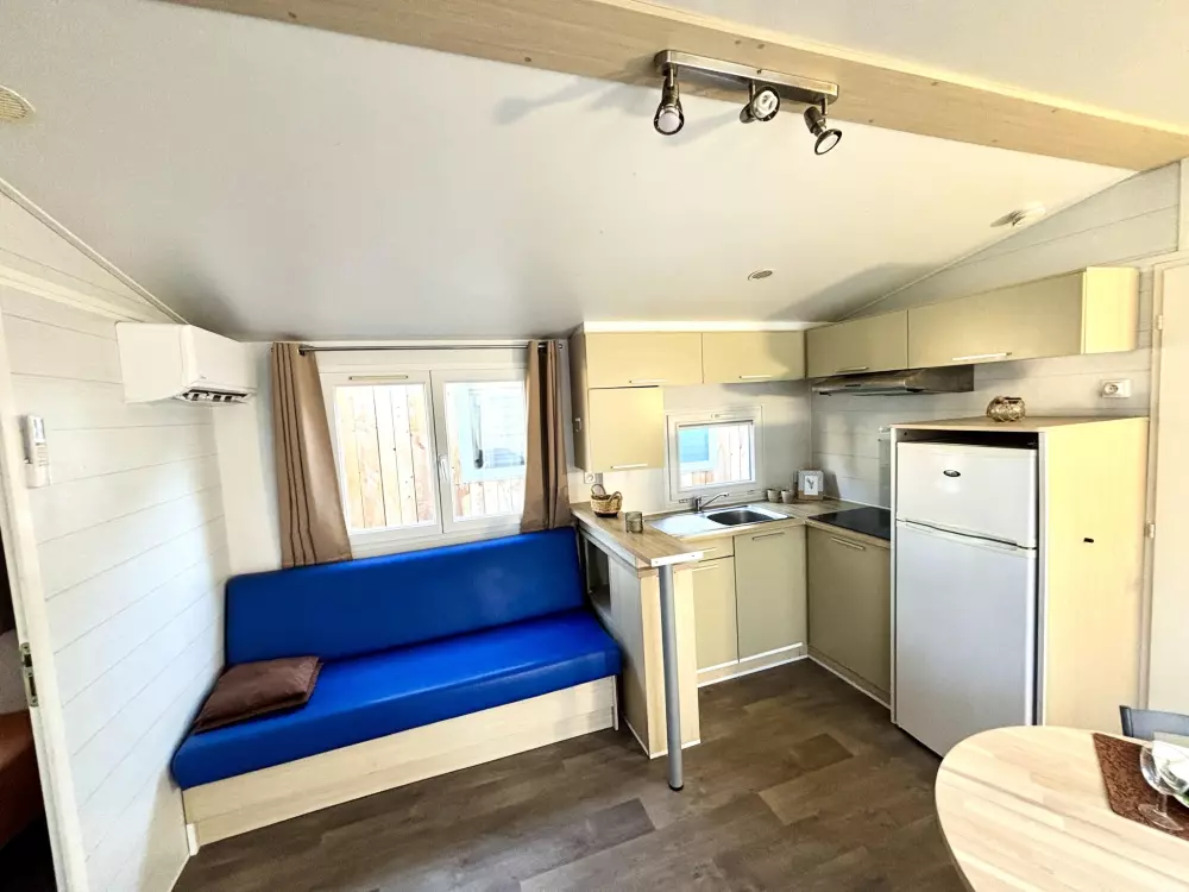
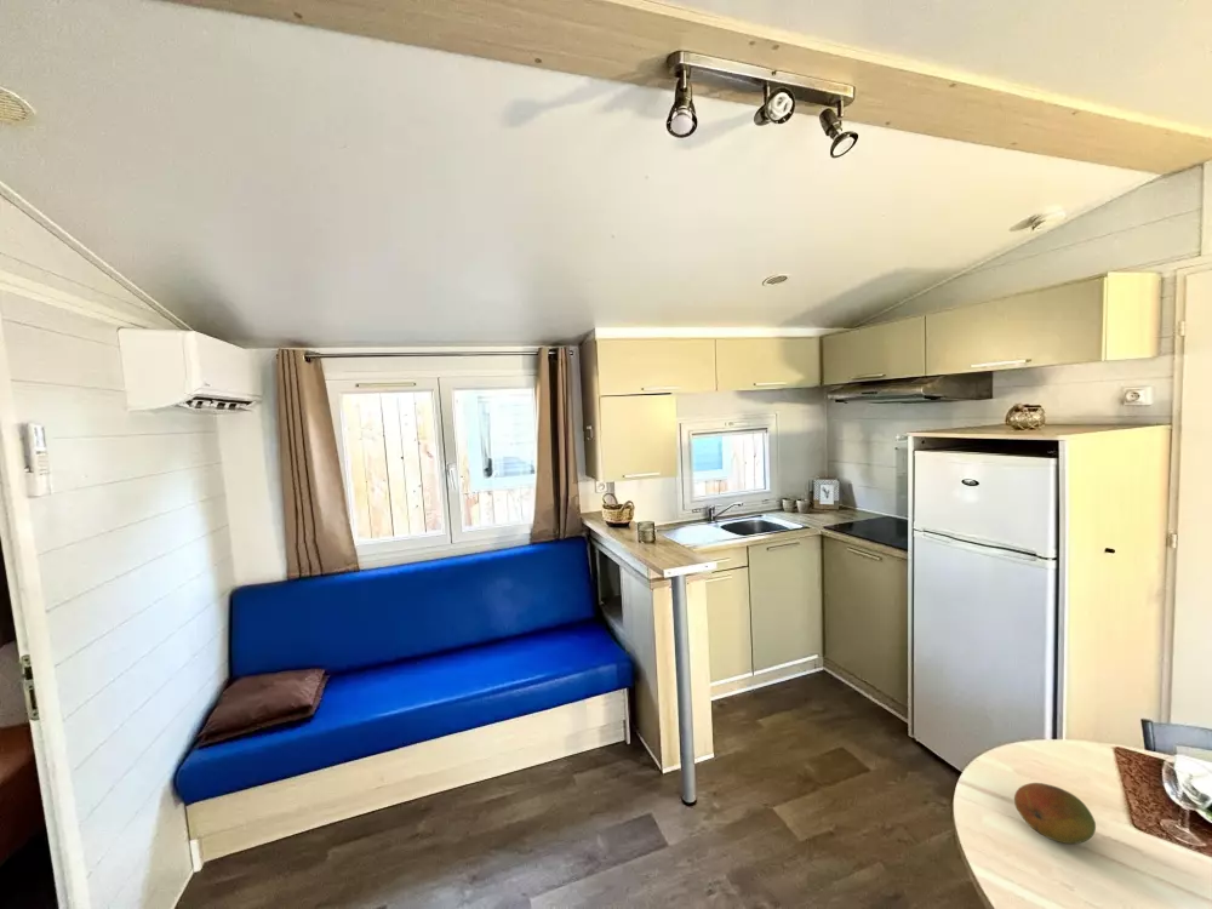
+ fruit [1013,782,1097,845]
